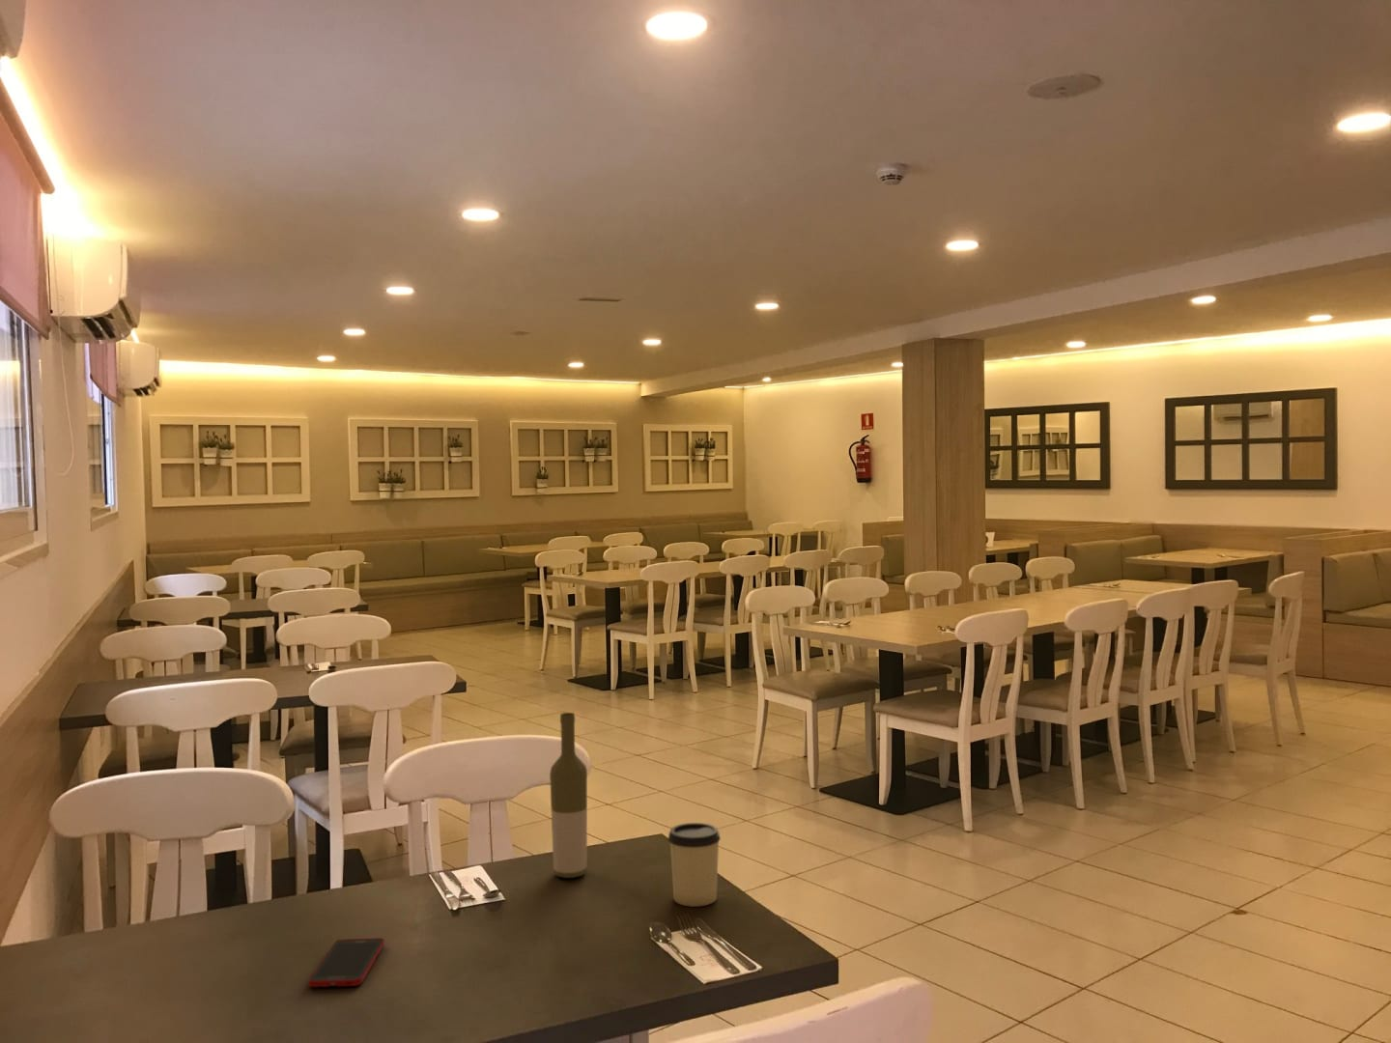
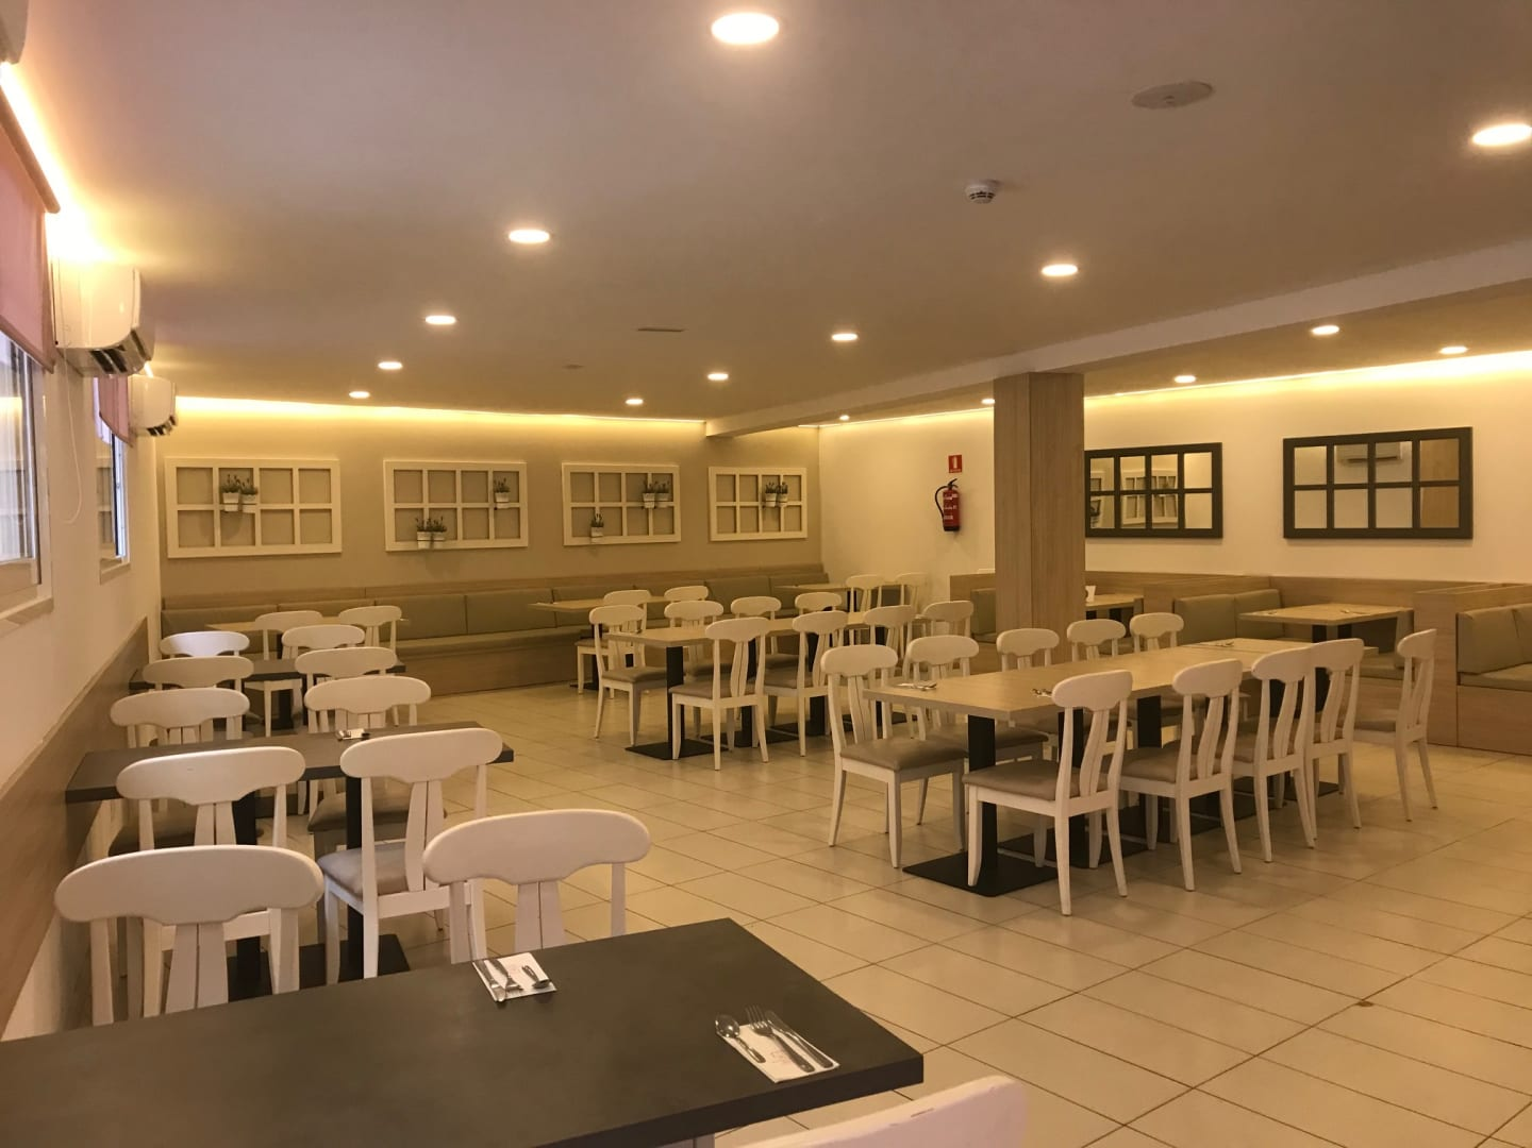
- cup [667,822,722,908]
- bottle [549,712,588,879]
- cell phone [307,937,386,988]
